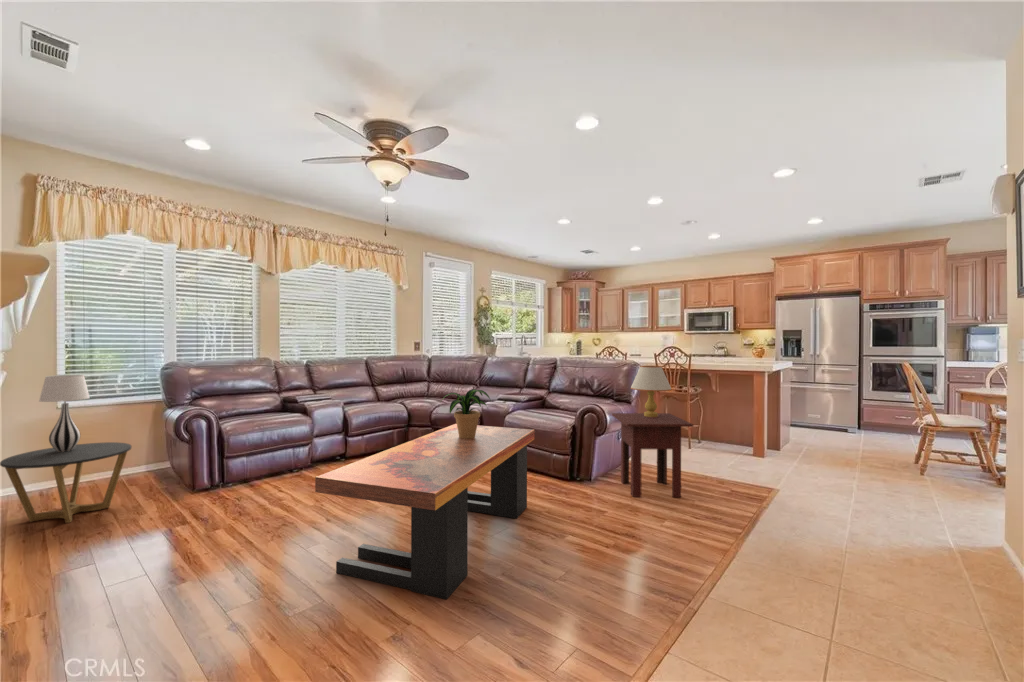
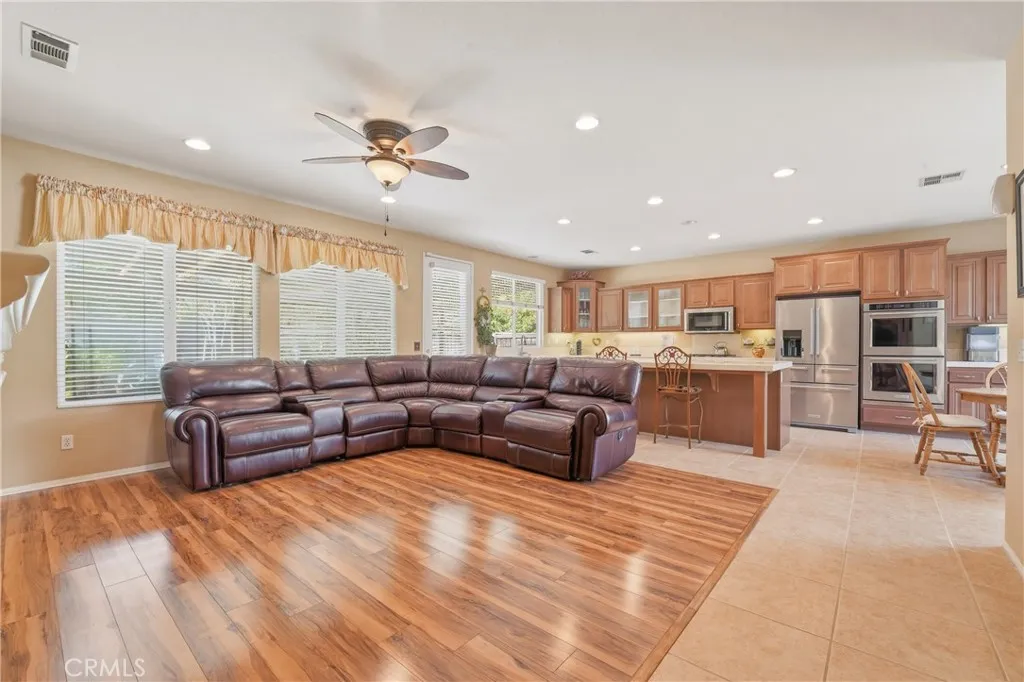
- coffee table [314,423,535,600]
- side table [0,441,132,524]
- potted plant [439,388,492,439]
- table lamp [630,365,673,417]
- side table [611,412,694,498]
- table lamp [38,374,91,452]
